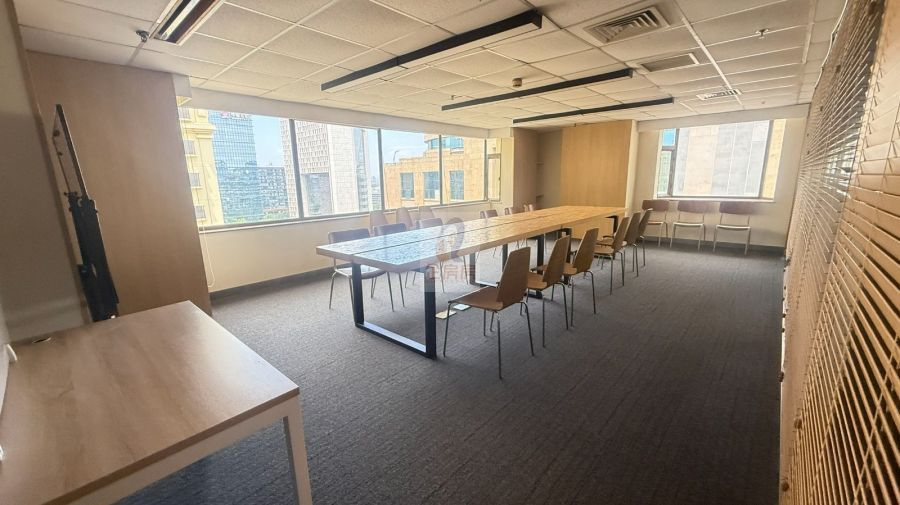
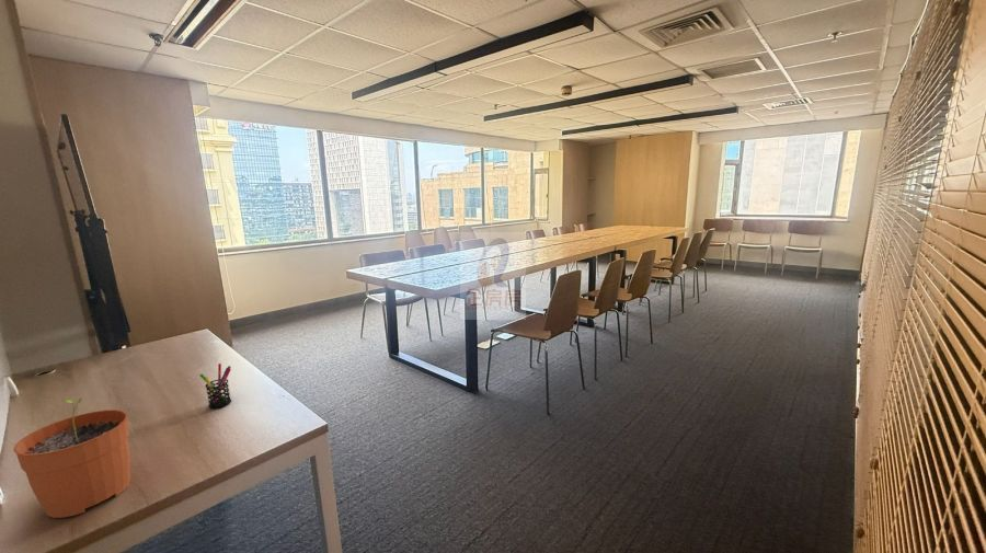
+ pen holder [199,362,232,410]
+ plant pot [12,396,131,519]
